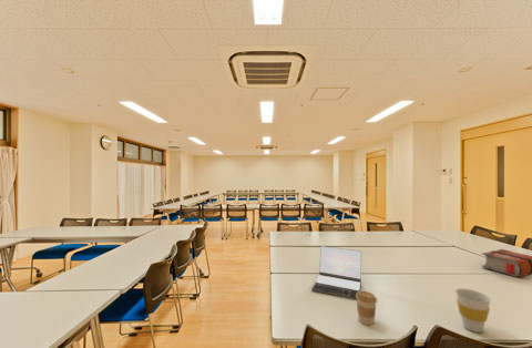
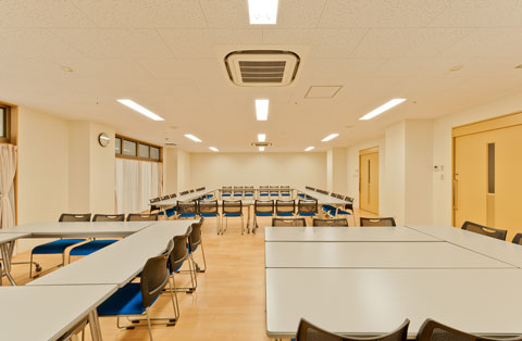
- laptop [310,245,362,301]
- bible [481,248,532,278]
- coffee cup [356,290,378,326]
- cup [454,287,492,334]
